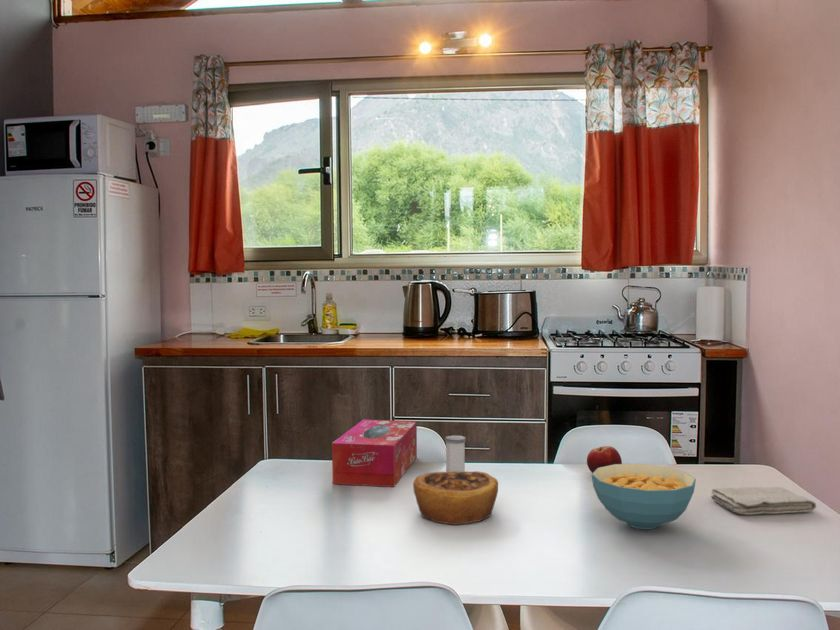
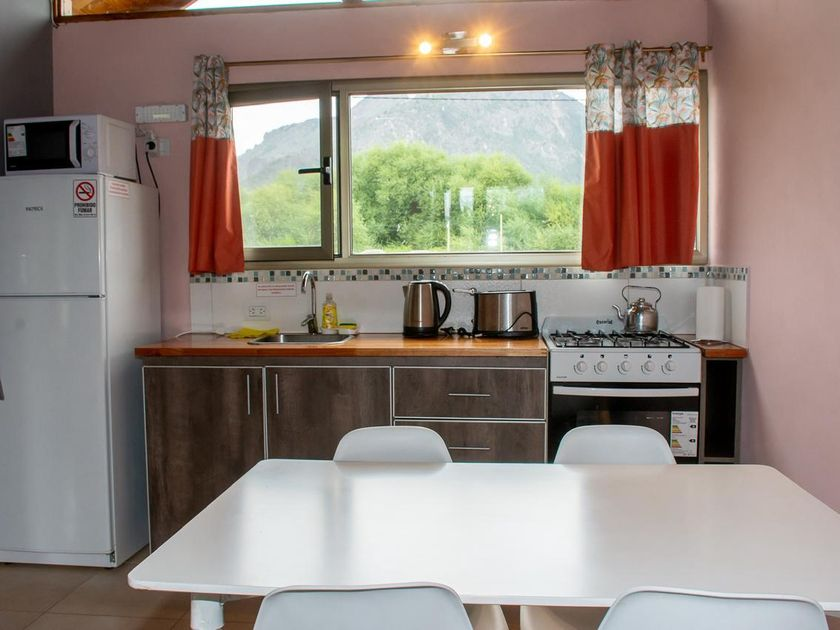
- fruit [586,445,623,474]
- washcloth [710,486,817,516]
- pastry [412,470,499,526]
- salt shaker [444,435,467,472]
- tissue box [331,419,418,488]
- cereal bowl [591,463,697,530]
